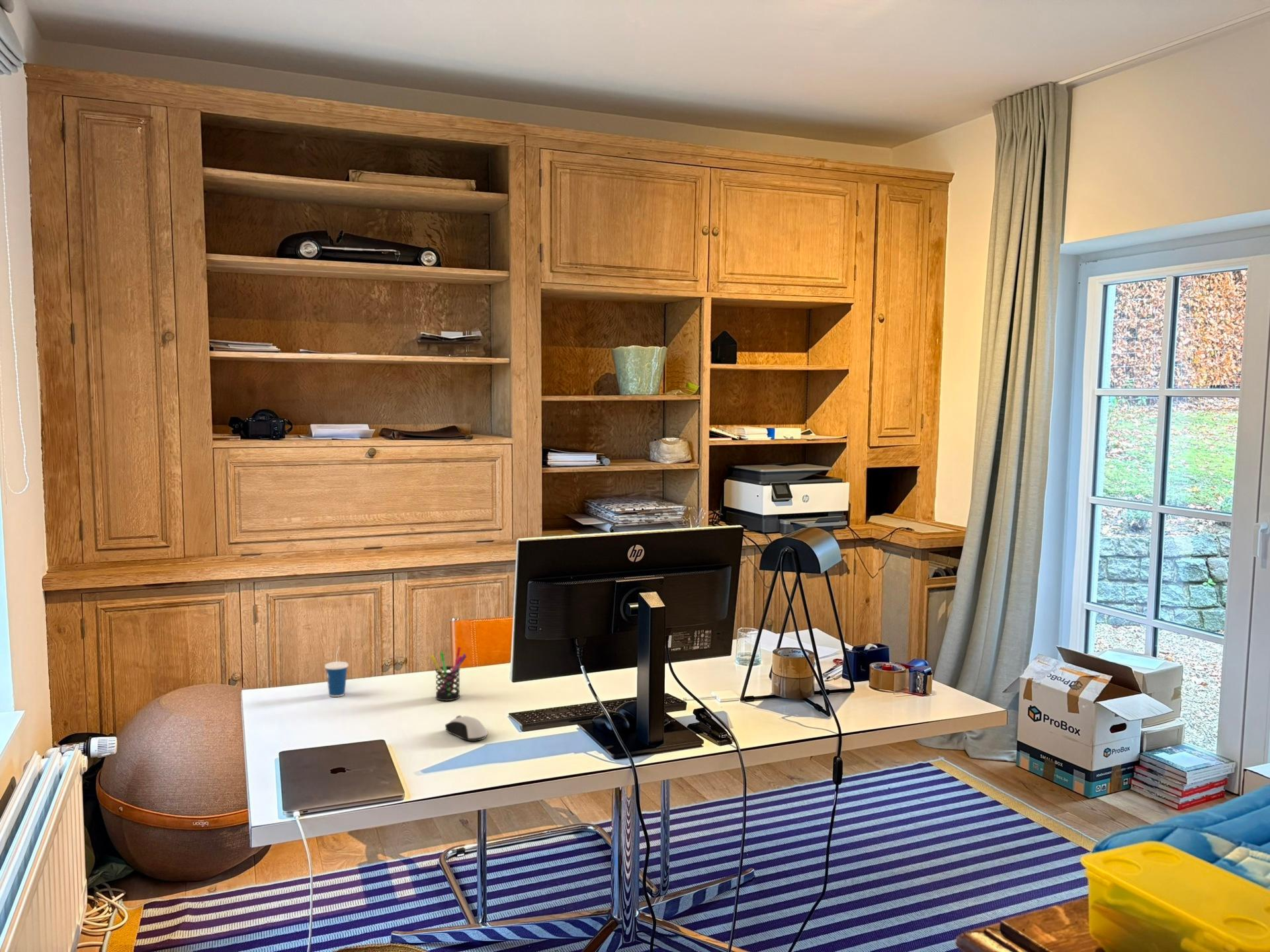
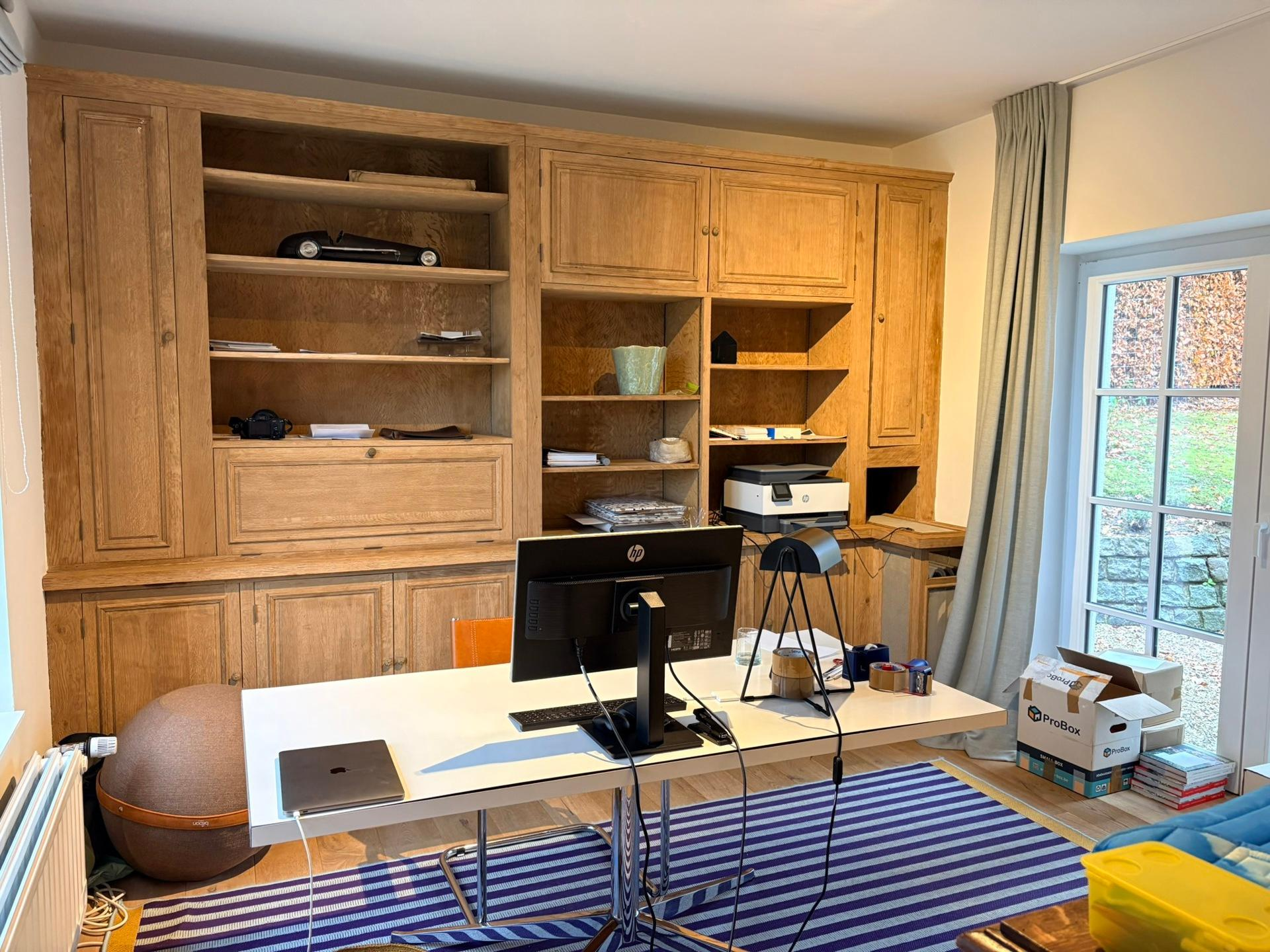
- pen holder [430,646,467,701]
- cup [324,645,349,697]
- computer mouse [445,715,488,742]
